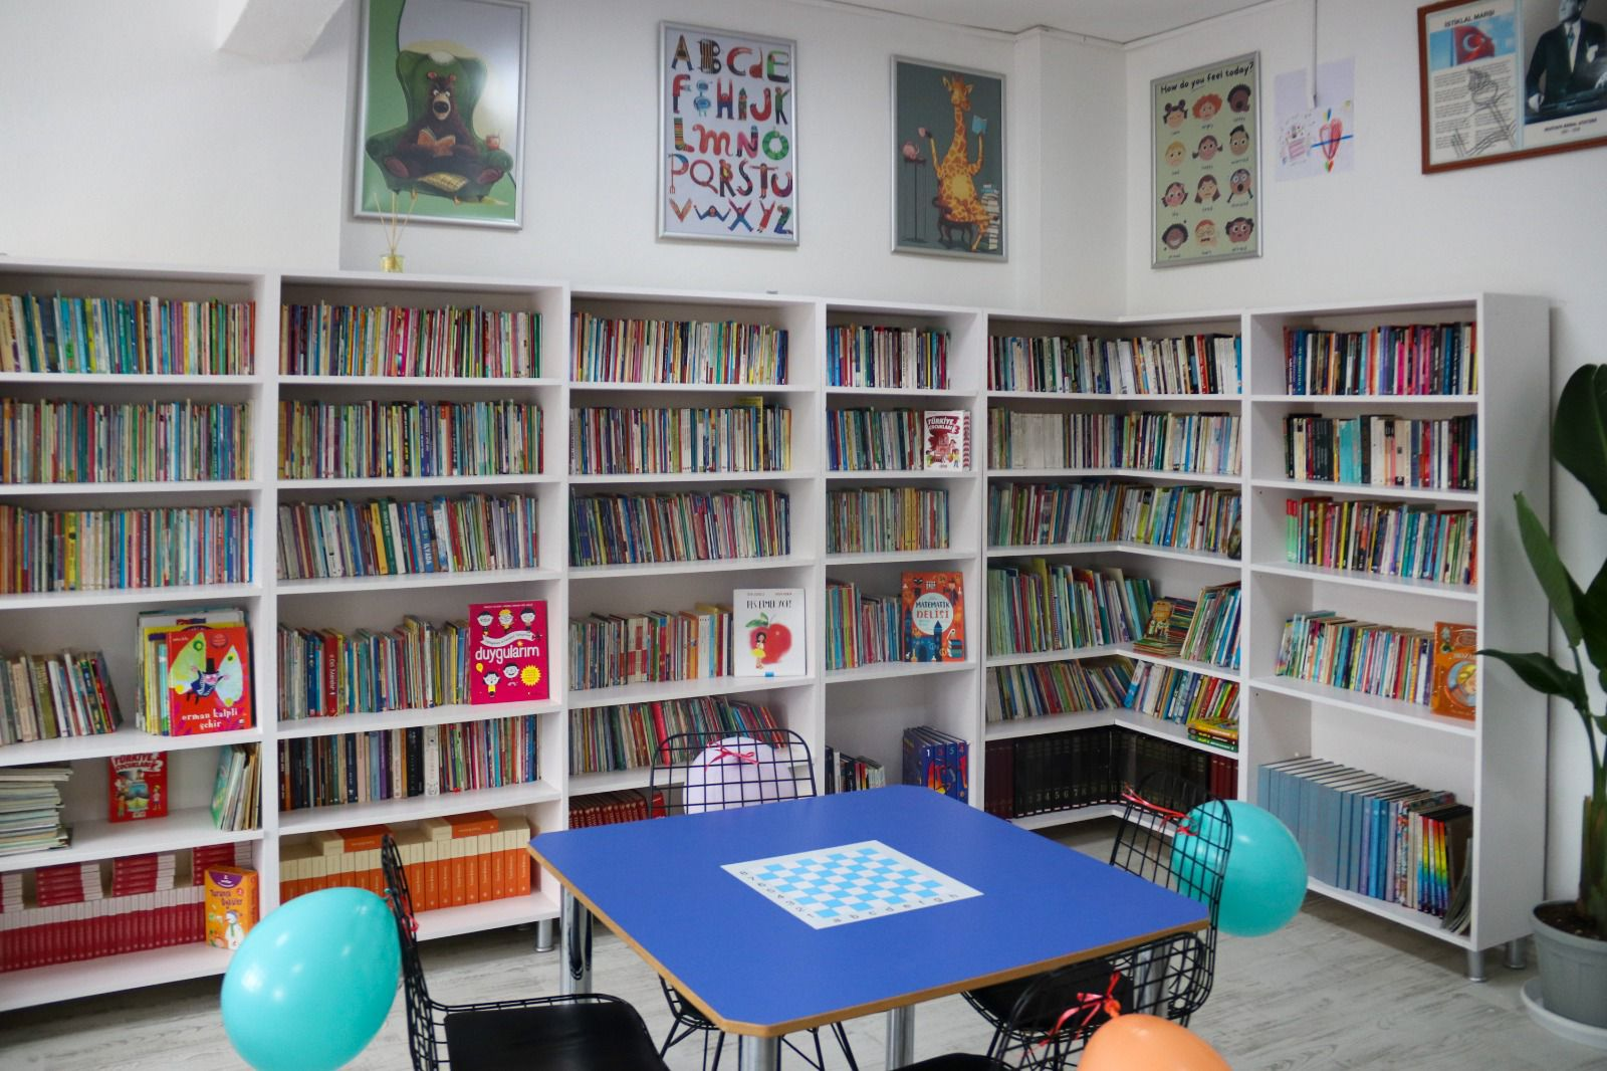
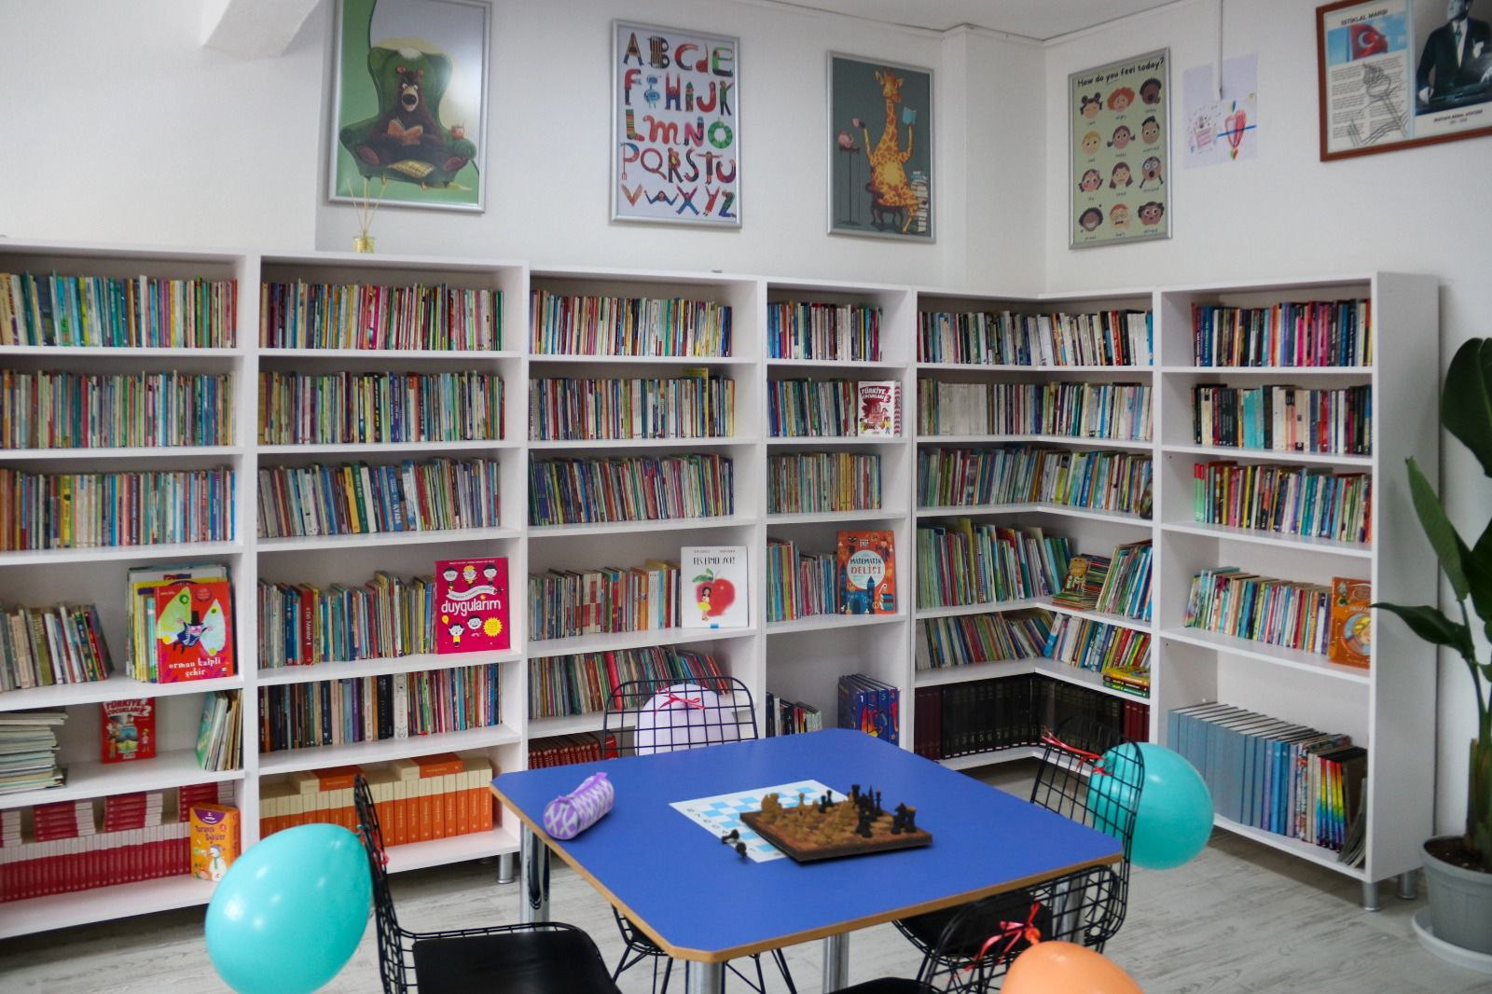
+ gameboard [720,783,933,862]
+ pencil case [541,771,616,840]
